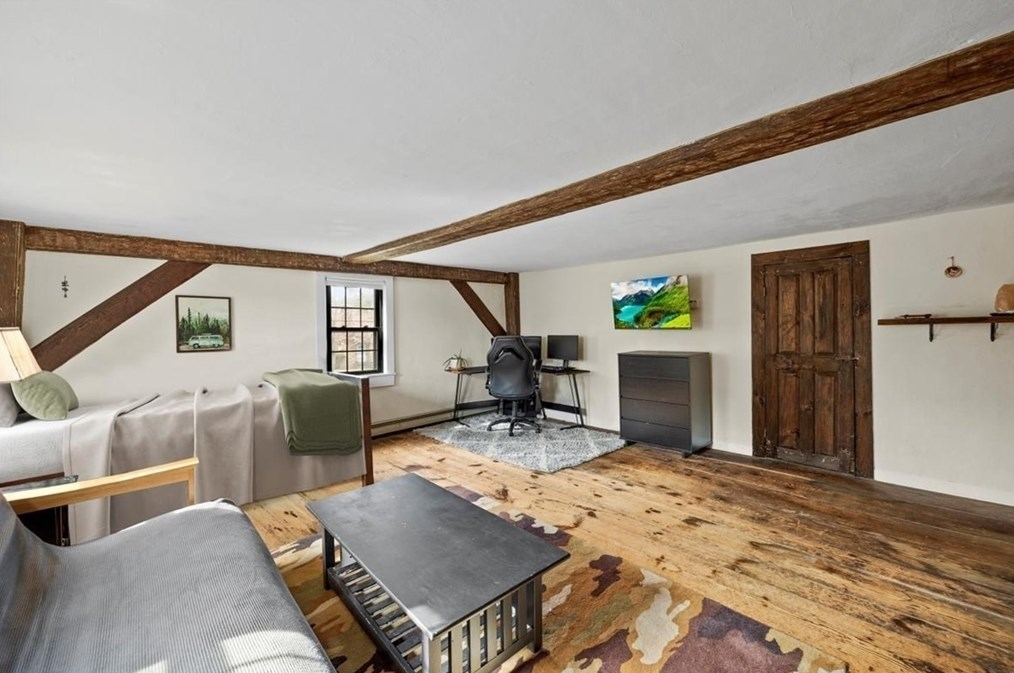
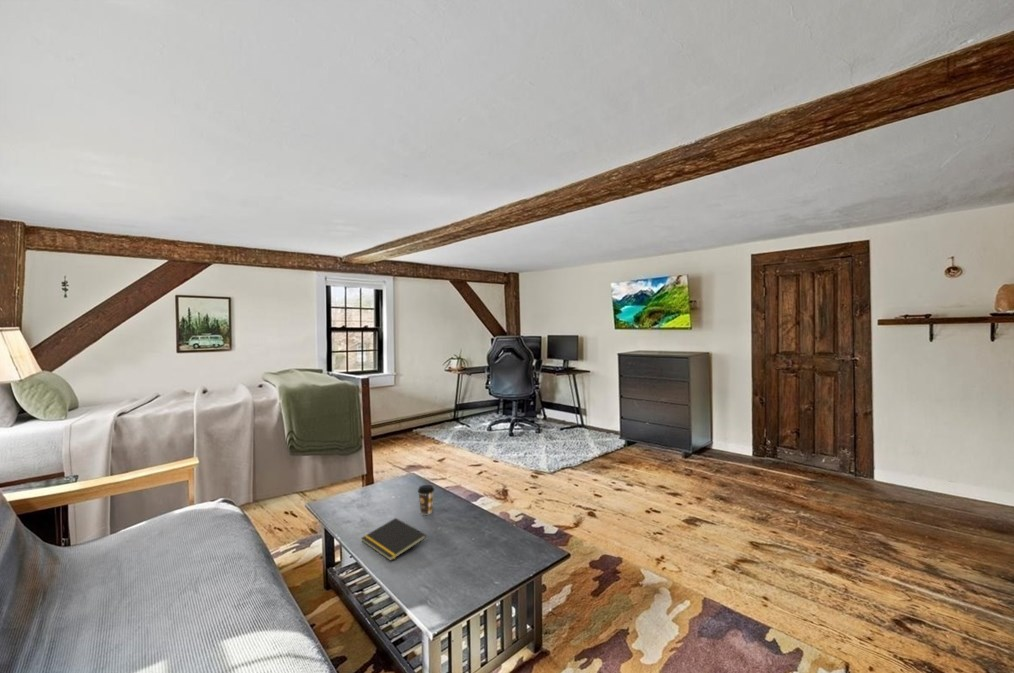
+ notepad [360,517,427,562]
+ coffee cup [417,484,435,516]
